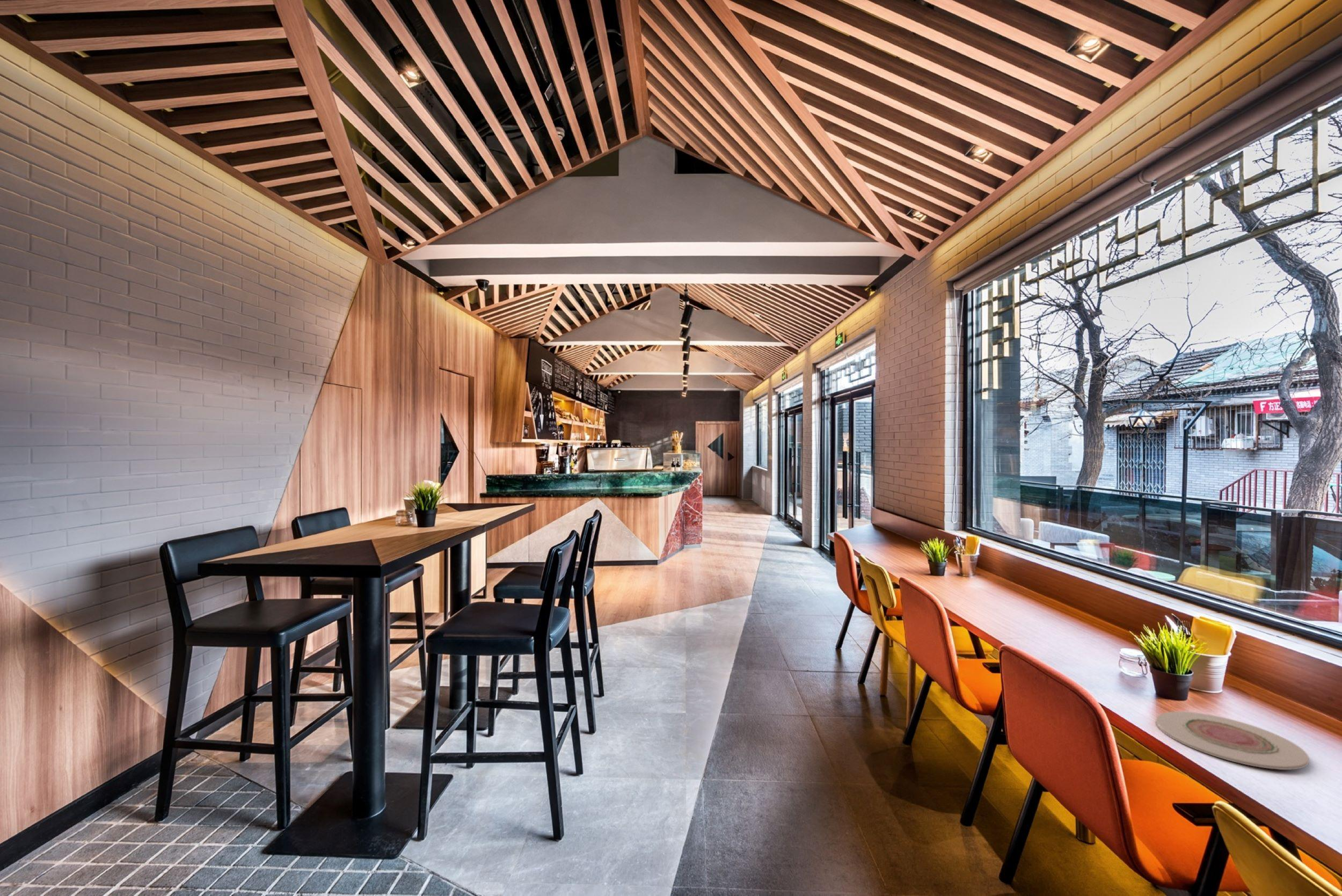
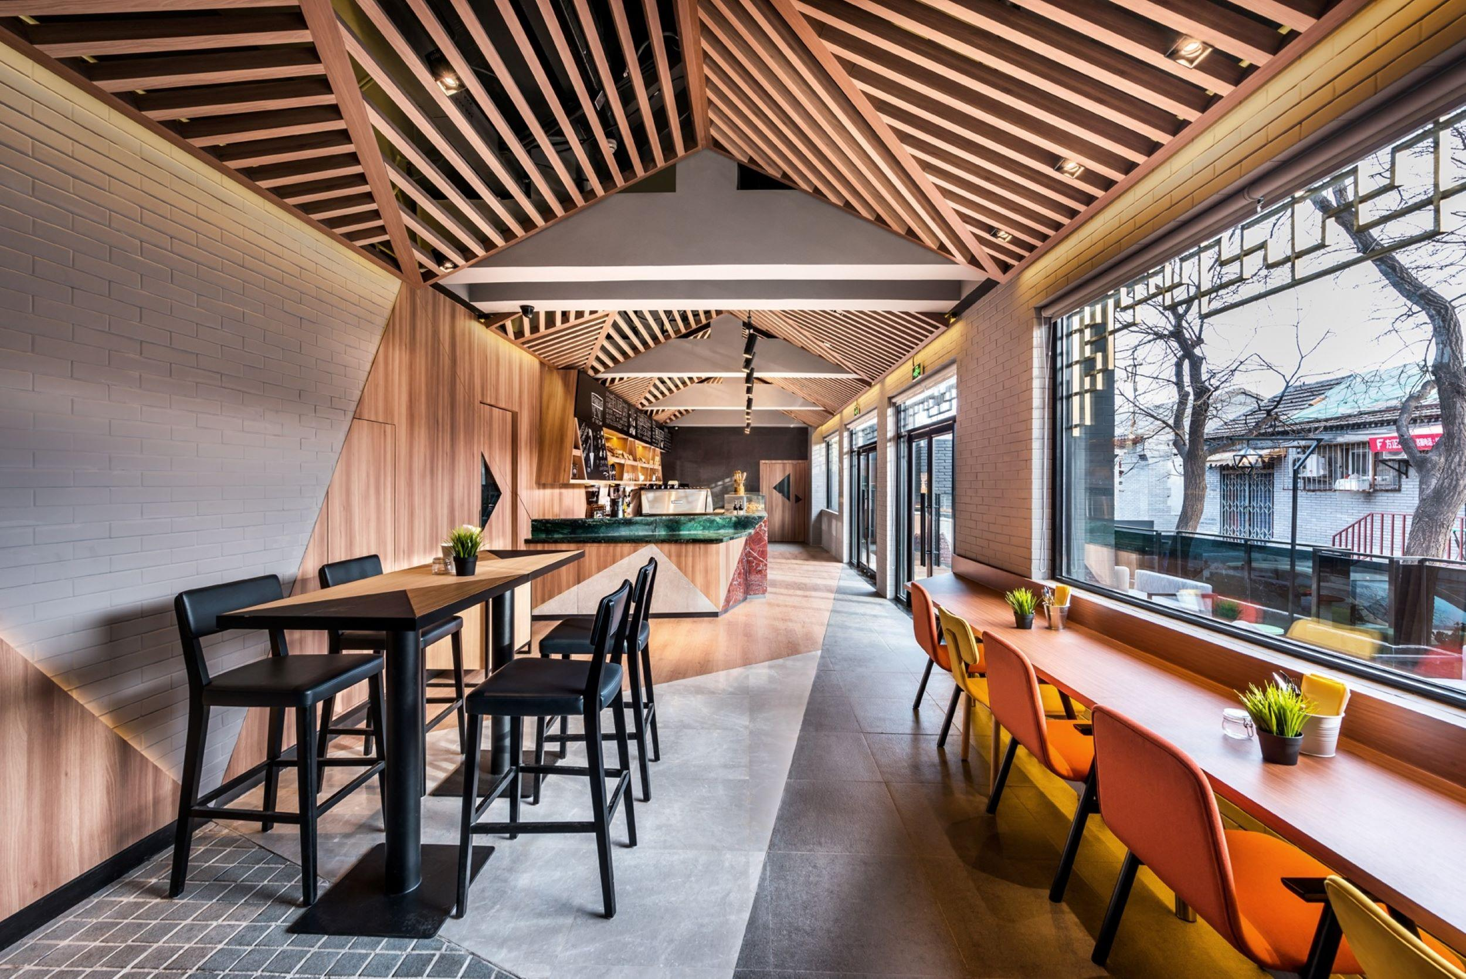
- plate [1156,711,1310,770]
